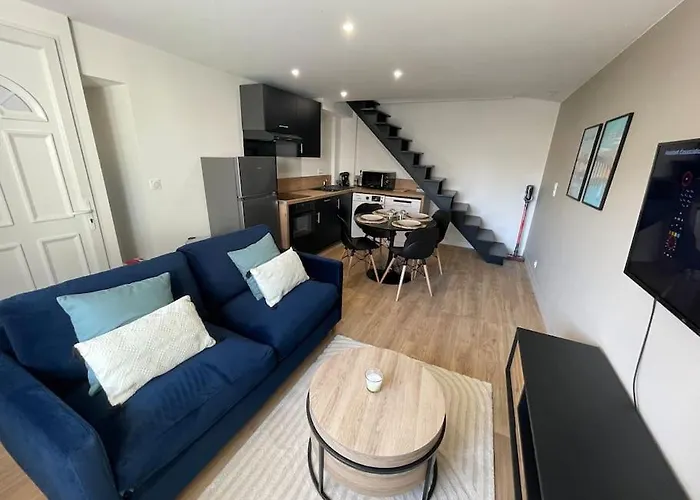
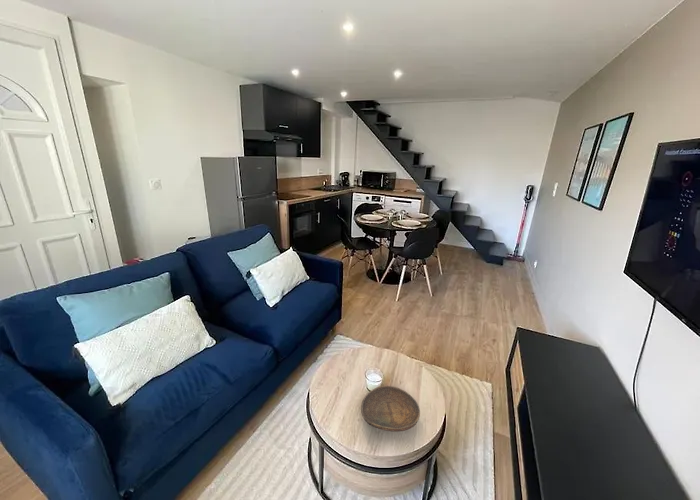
+ decorative bowl [360,385,421,432]
